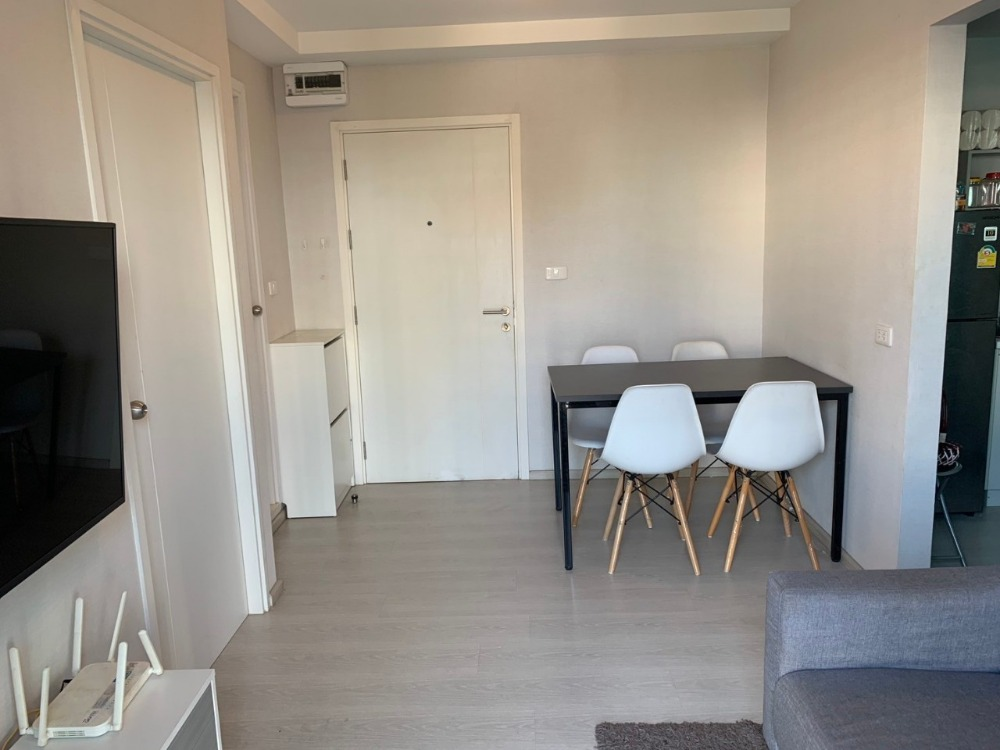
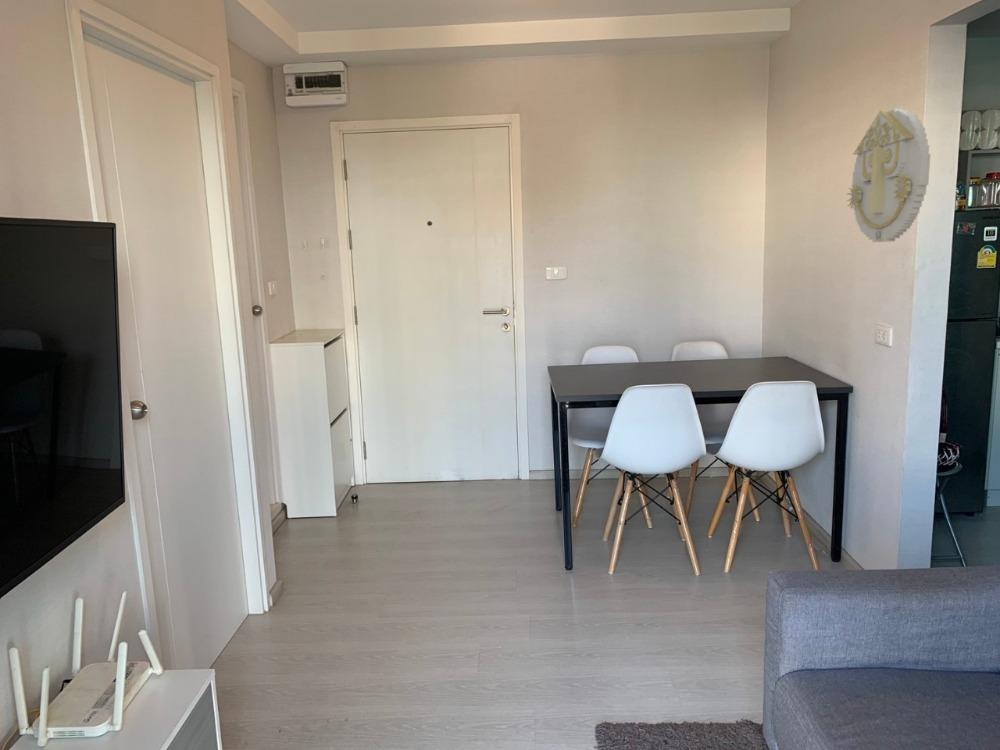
+ wall decoration [846,108,931,243]
